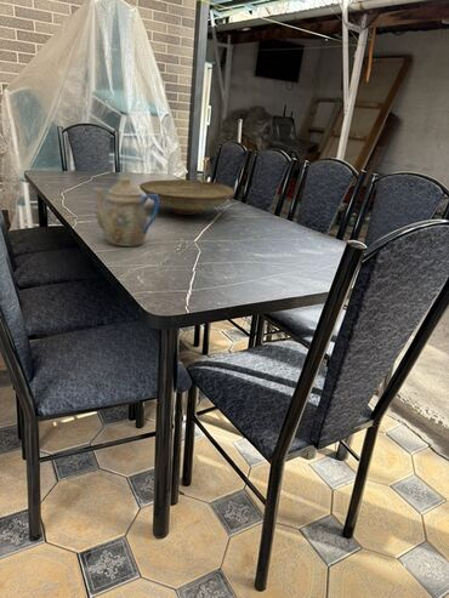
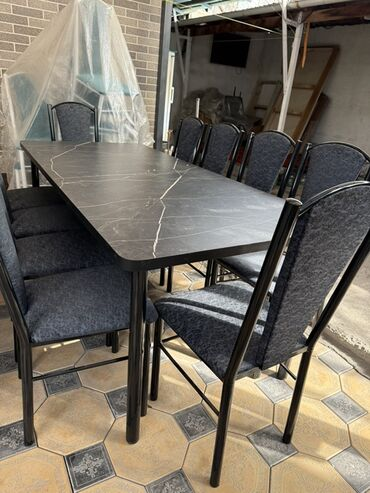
- teapot [92,177,160,247]
- decorative bowl [138,178,235,216]
